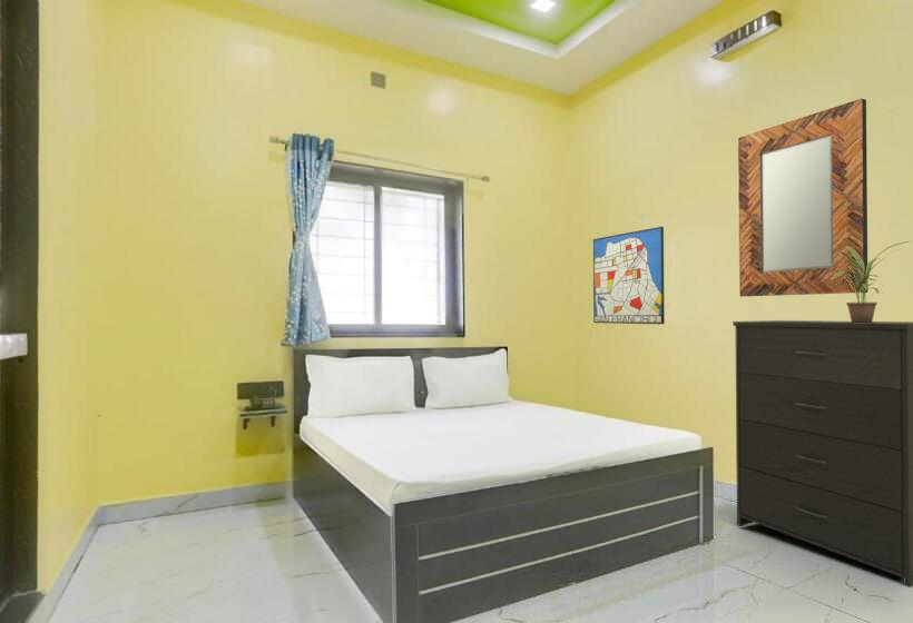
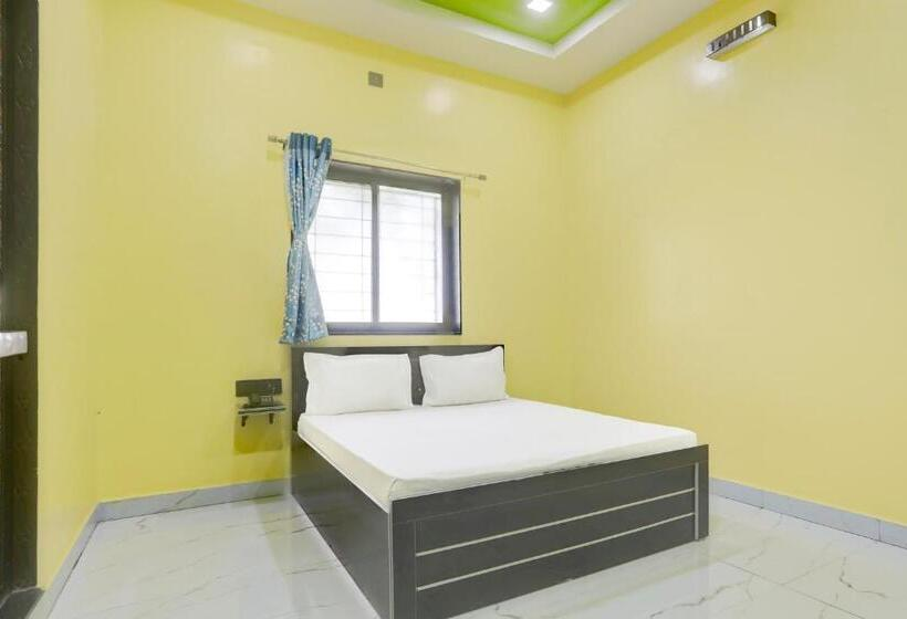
- wall art [592,226,666,325]
- potted plant [828,240,910,323]
- dresser [732,319,913,589]
- home mirror [737,98,870,297]
